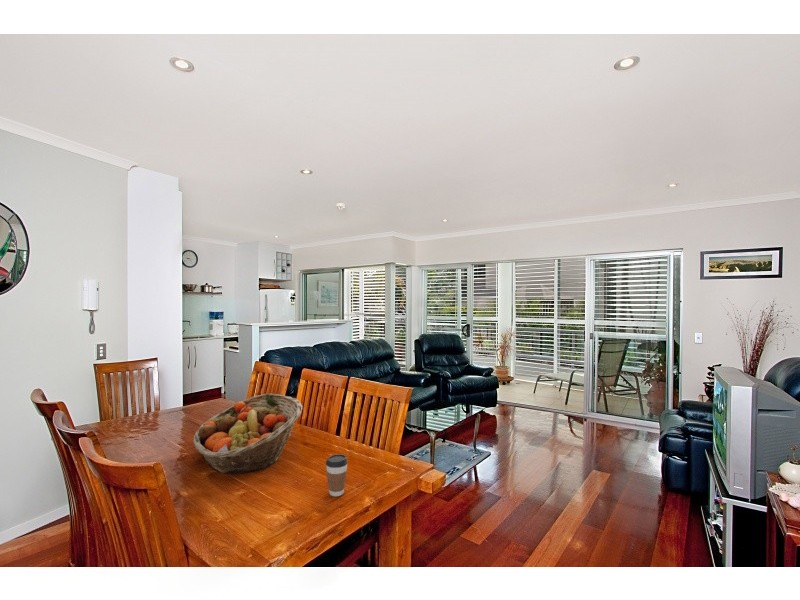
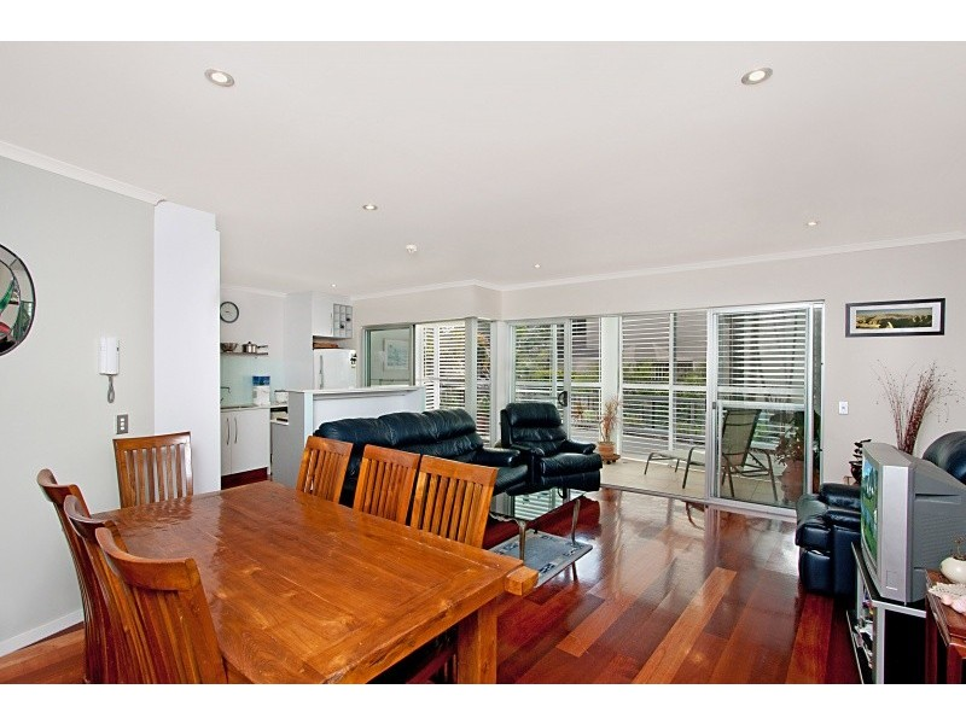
- coffee cup [325,453,349,497]
- fruit basket [192,393,303,475]
